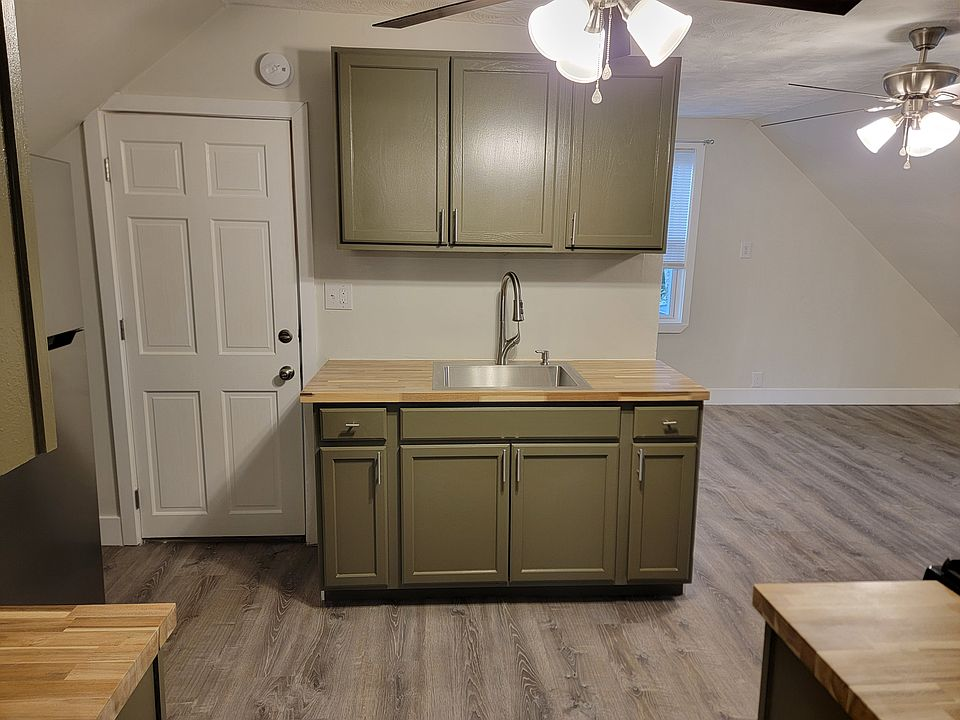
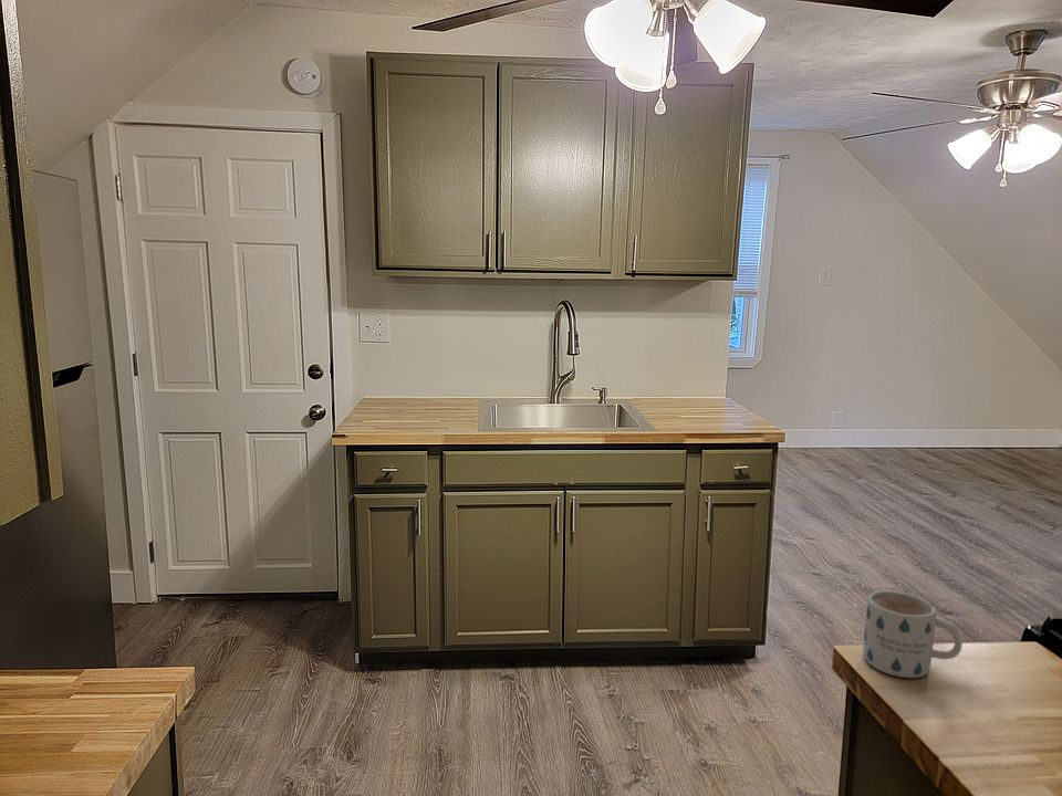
+ mug [862,589,964,679]
